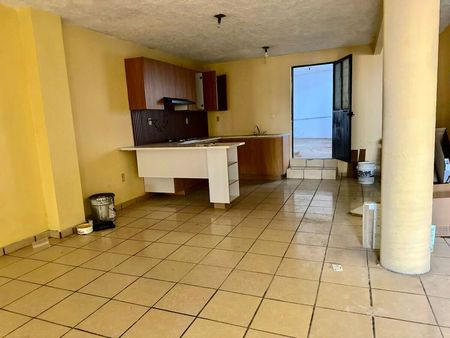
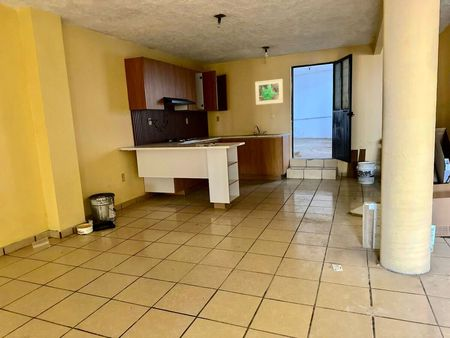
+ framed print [254,78,284,106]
